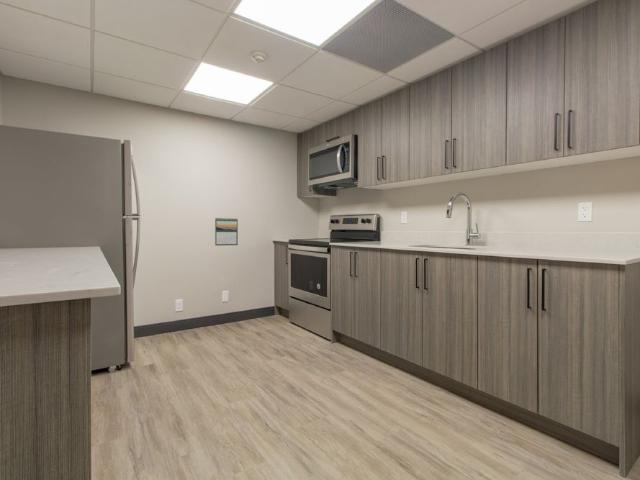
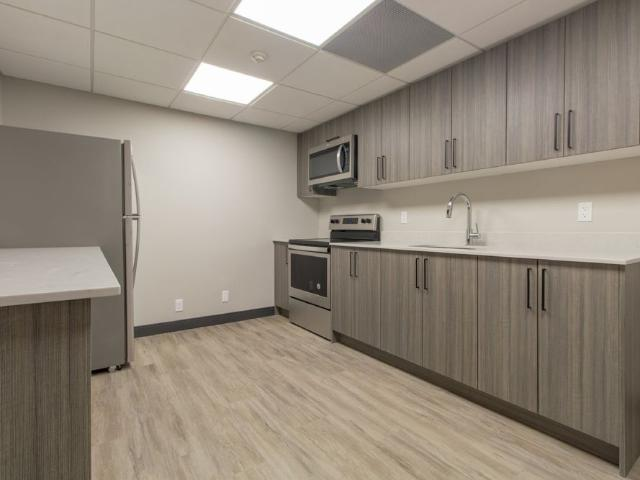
- calendar [214,217,239,247]
